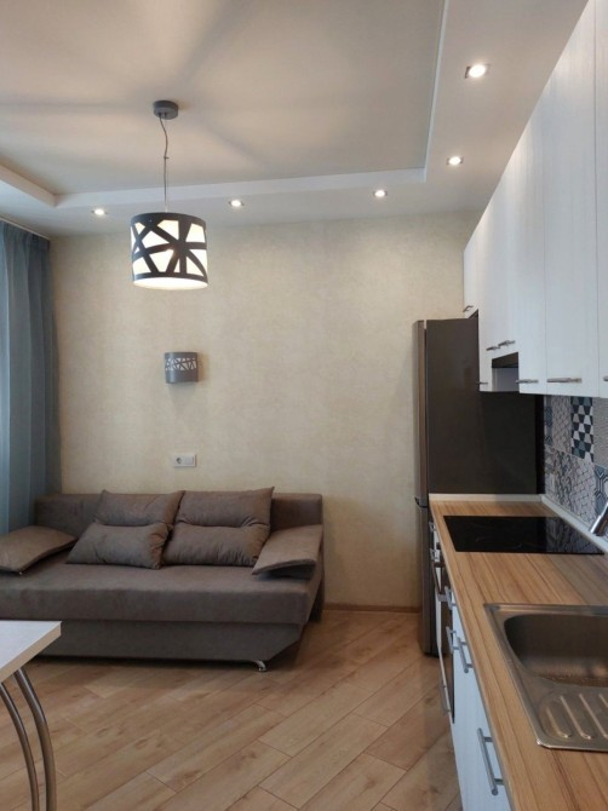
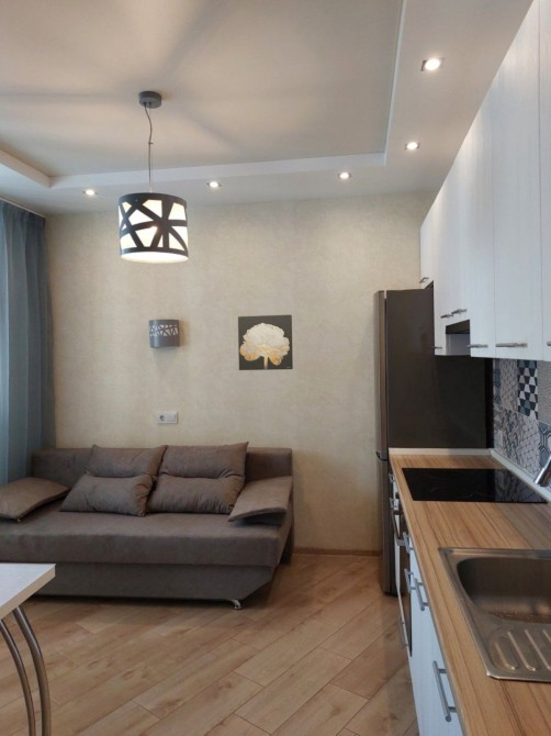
+ wall art [237,314,294,371]
